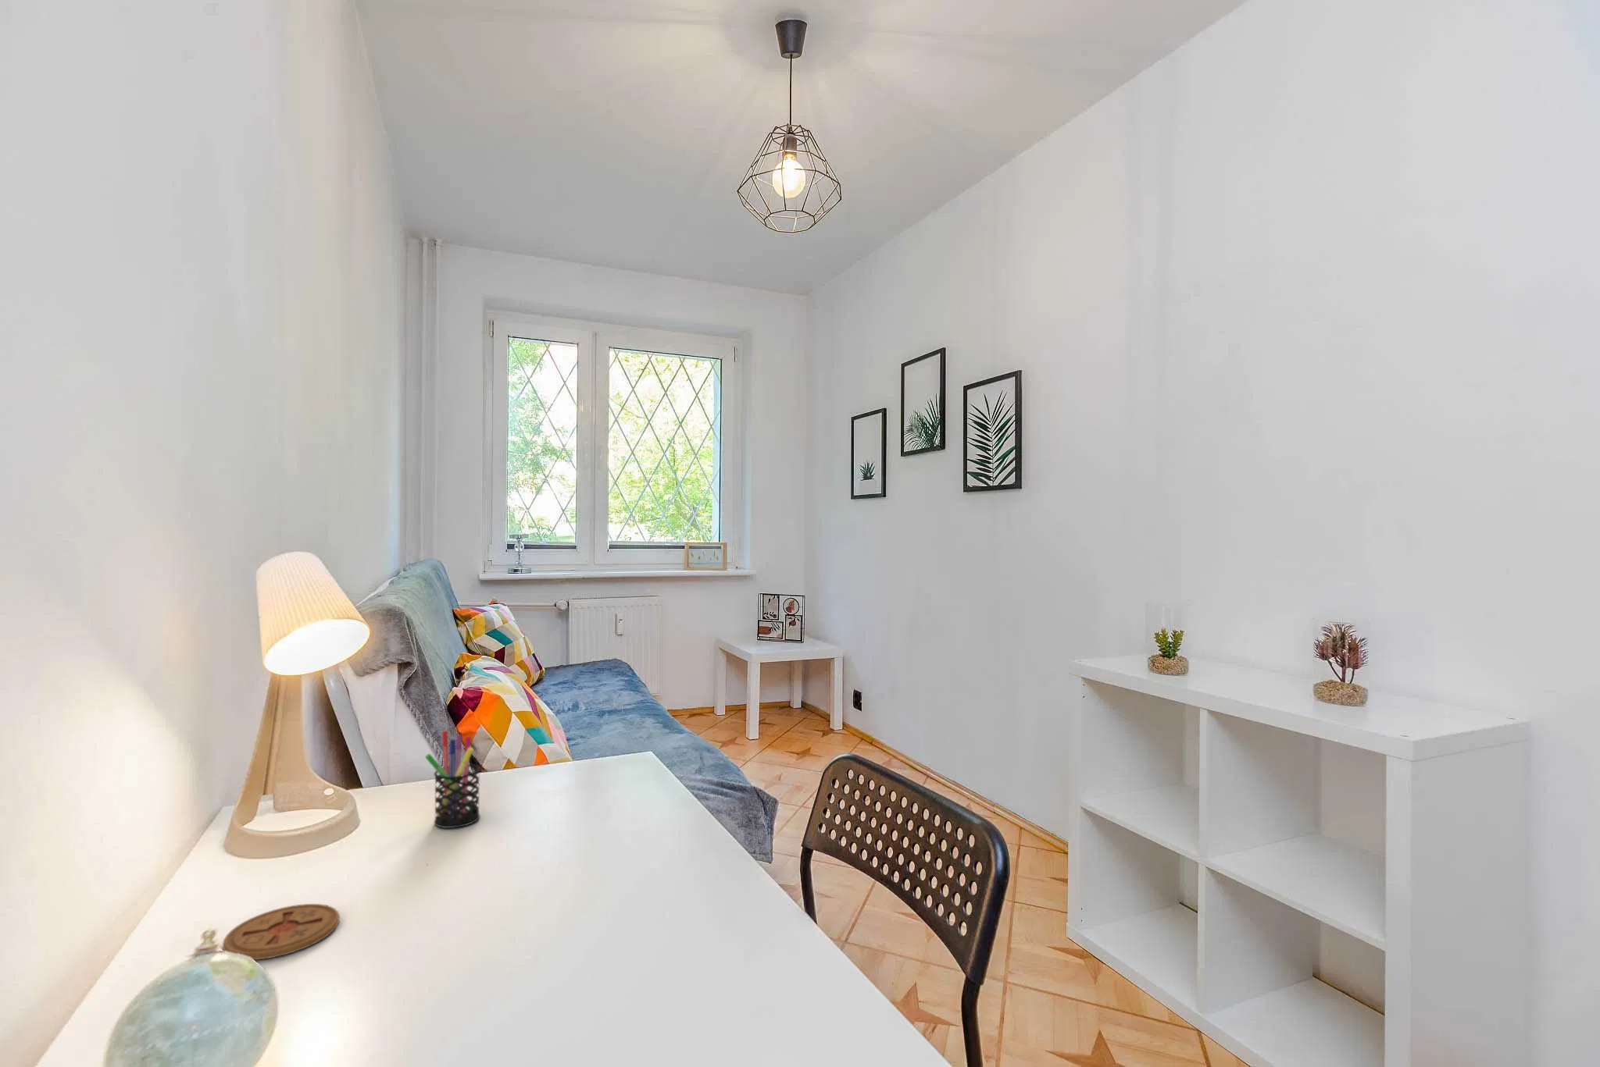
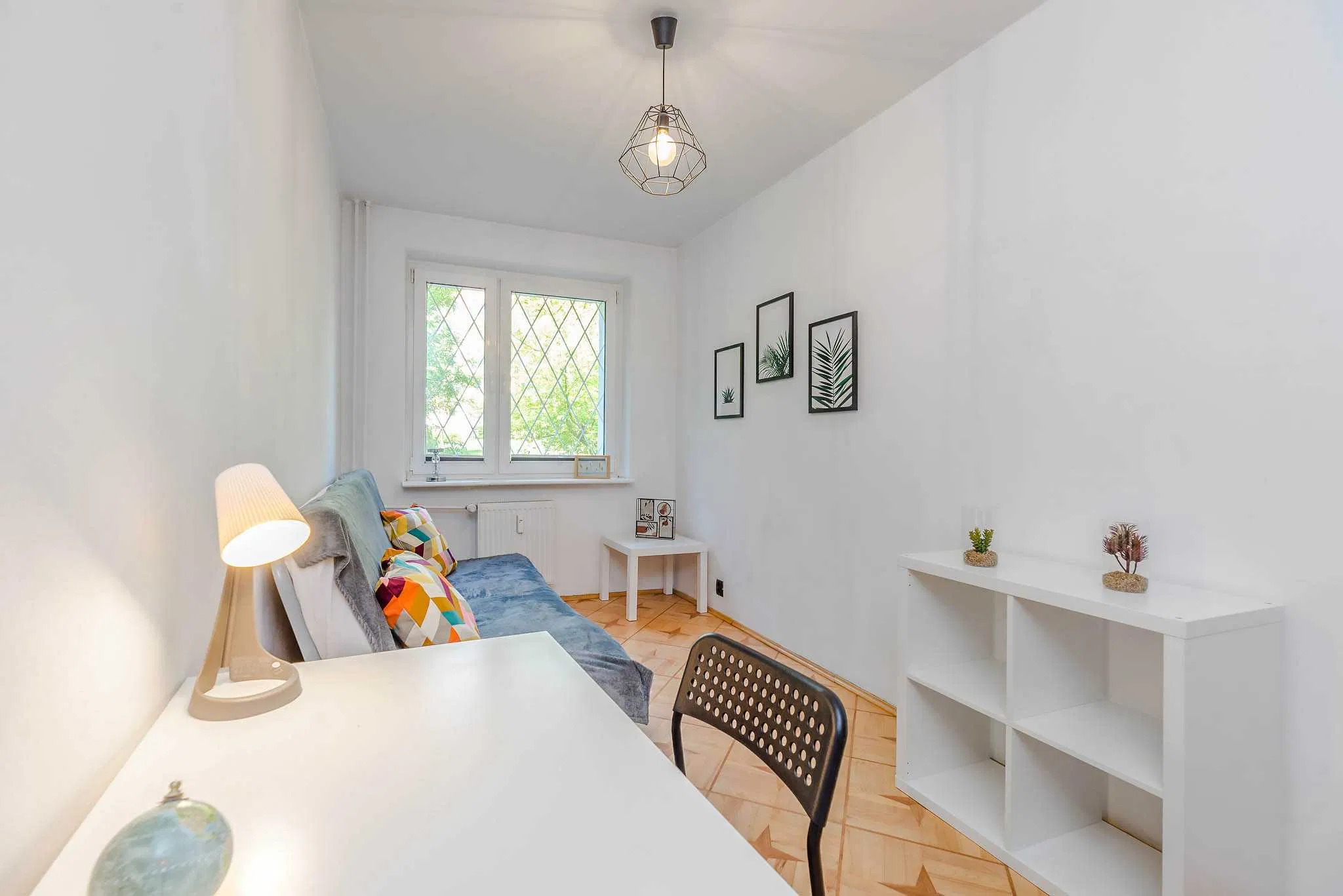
- coaster [222,903,340,961]
- pen holder [424,730,481,829]
